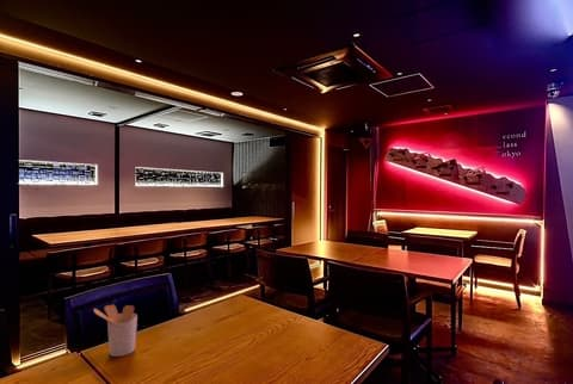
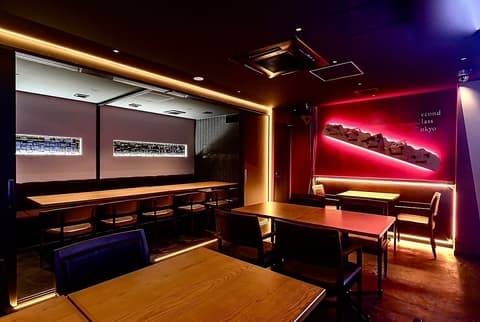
- utensil holder [93,303,138,358]
